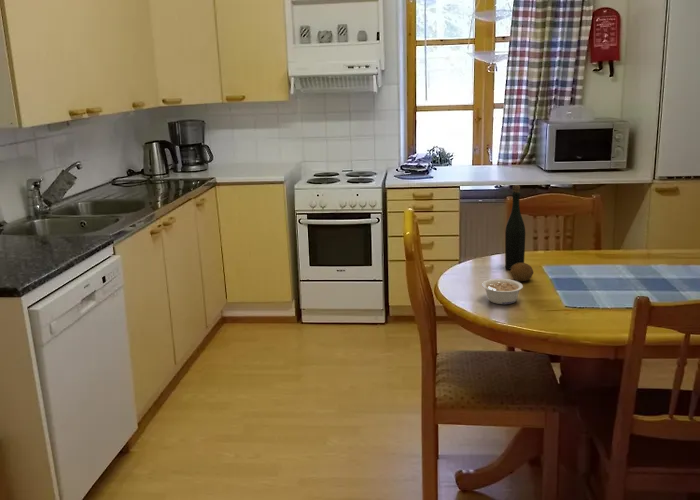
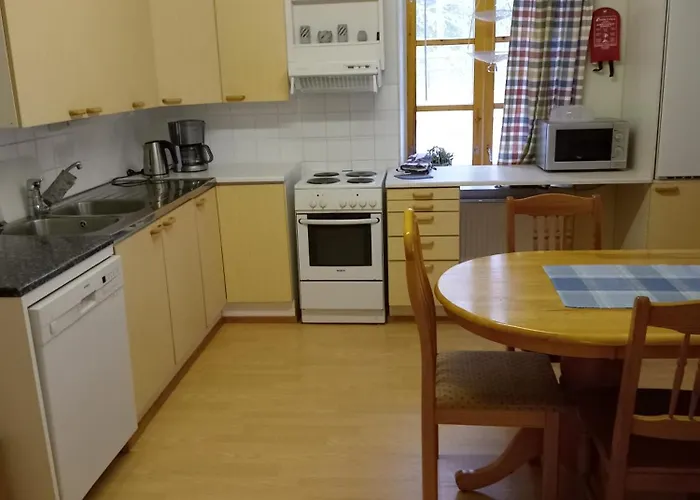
- fruit [509,262,534,282]
- bottle [504,184,526,271]
- legume [481,278,524,305]
